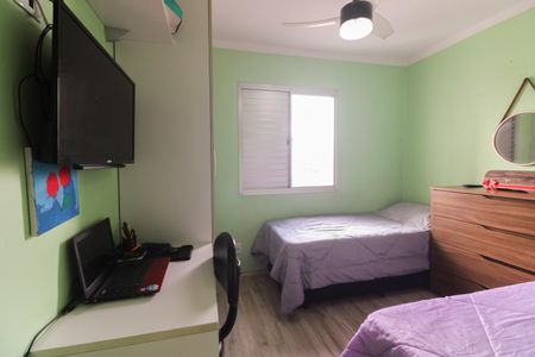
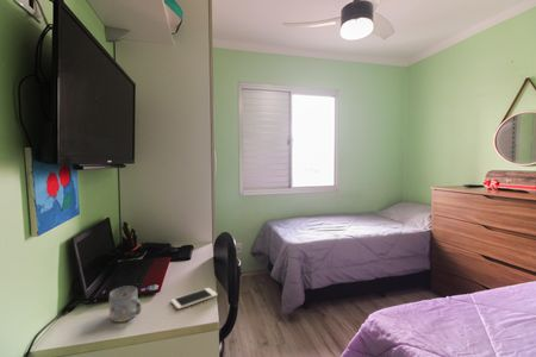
+ mug [108,284,142,324]
+ cell phone [170,287,219,311]
